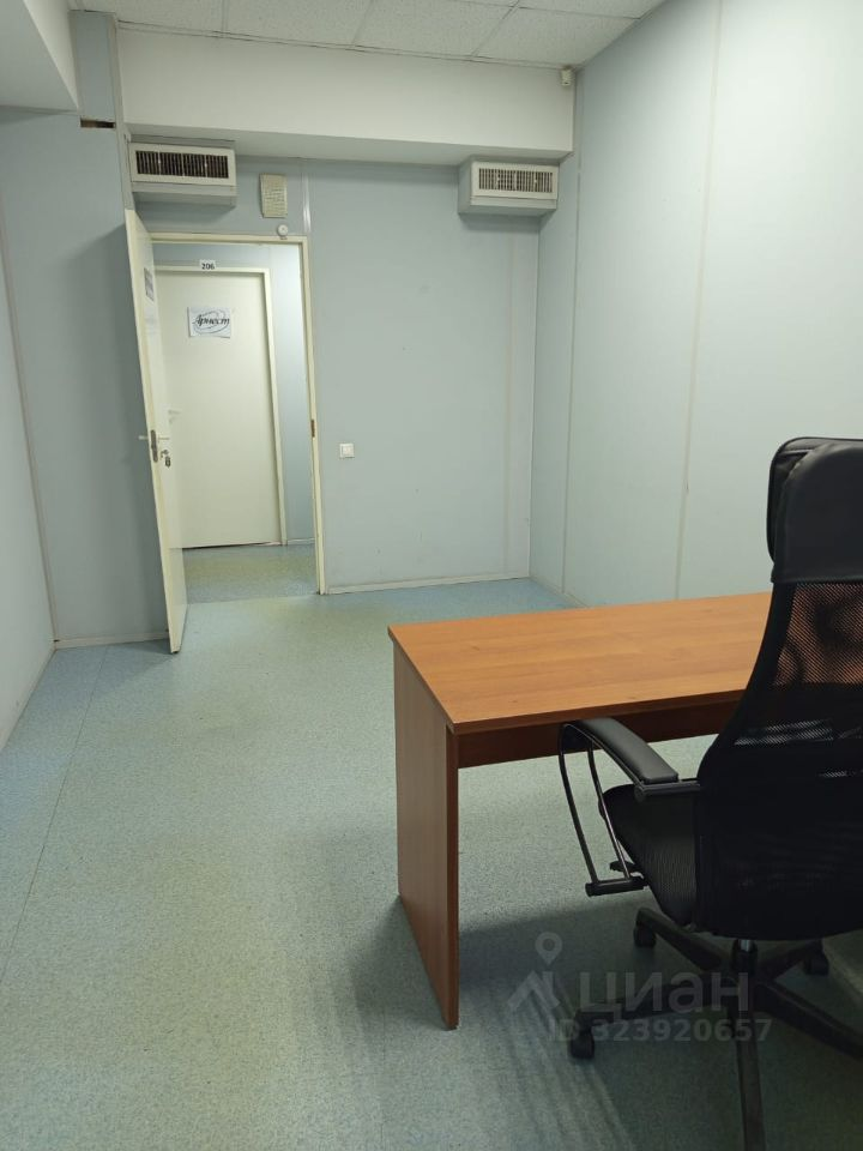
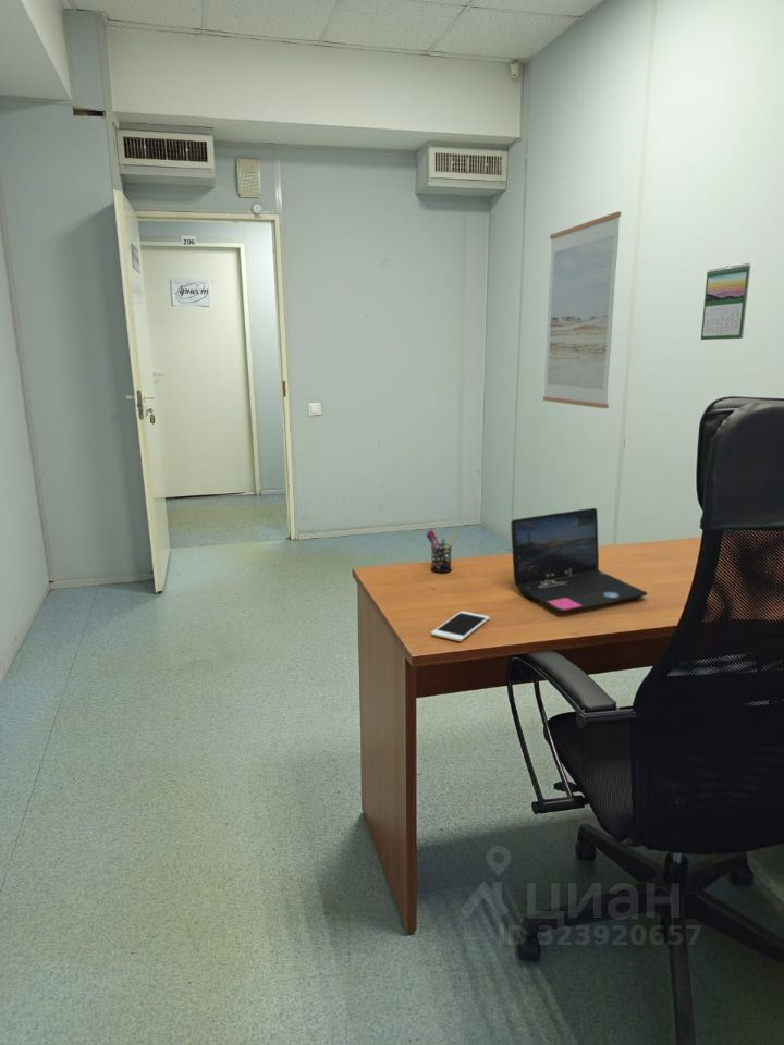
+ cell phone [430,611,491,642]
+ pen holder [425,528,457,574]
+ laptop [510,507,649,613]
+ calendar [700,262,751,341]
+ wall art [542,210,622,409]
